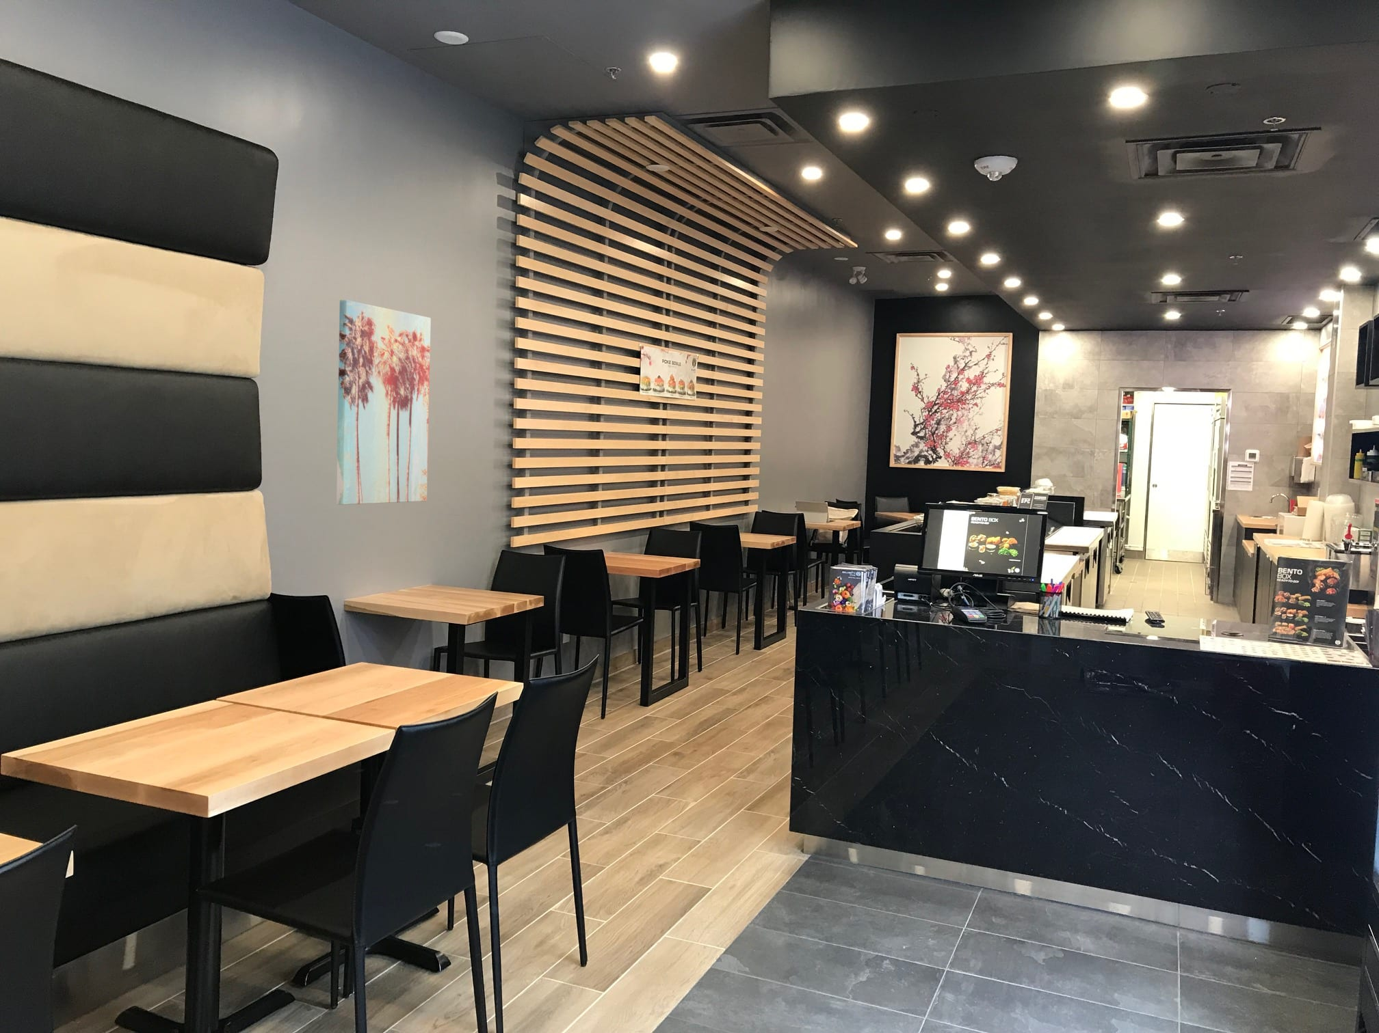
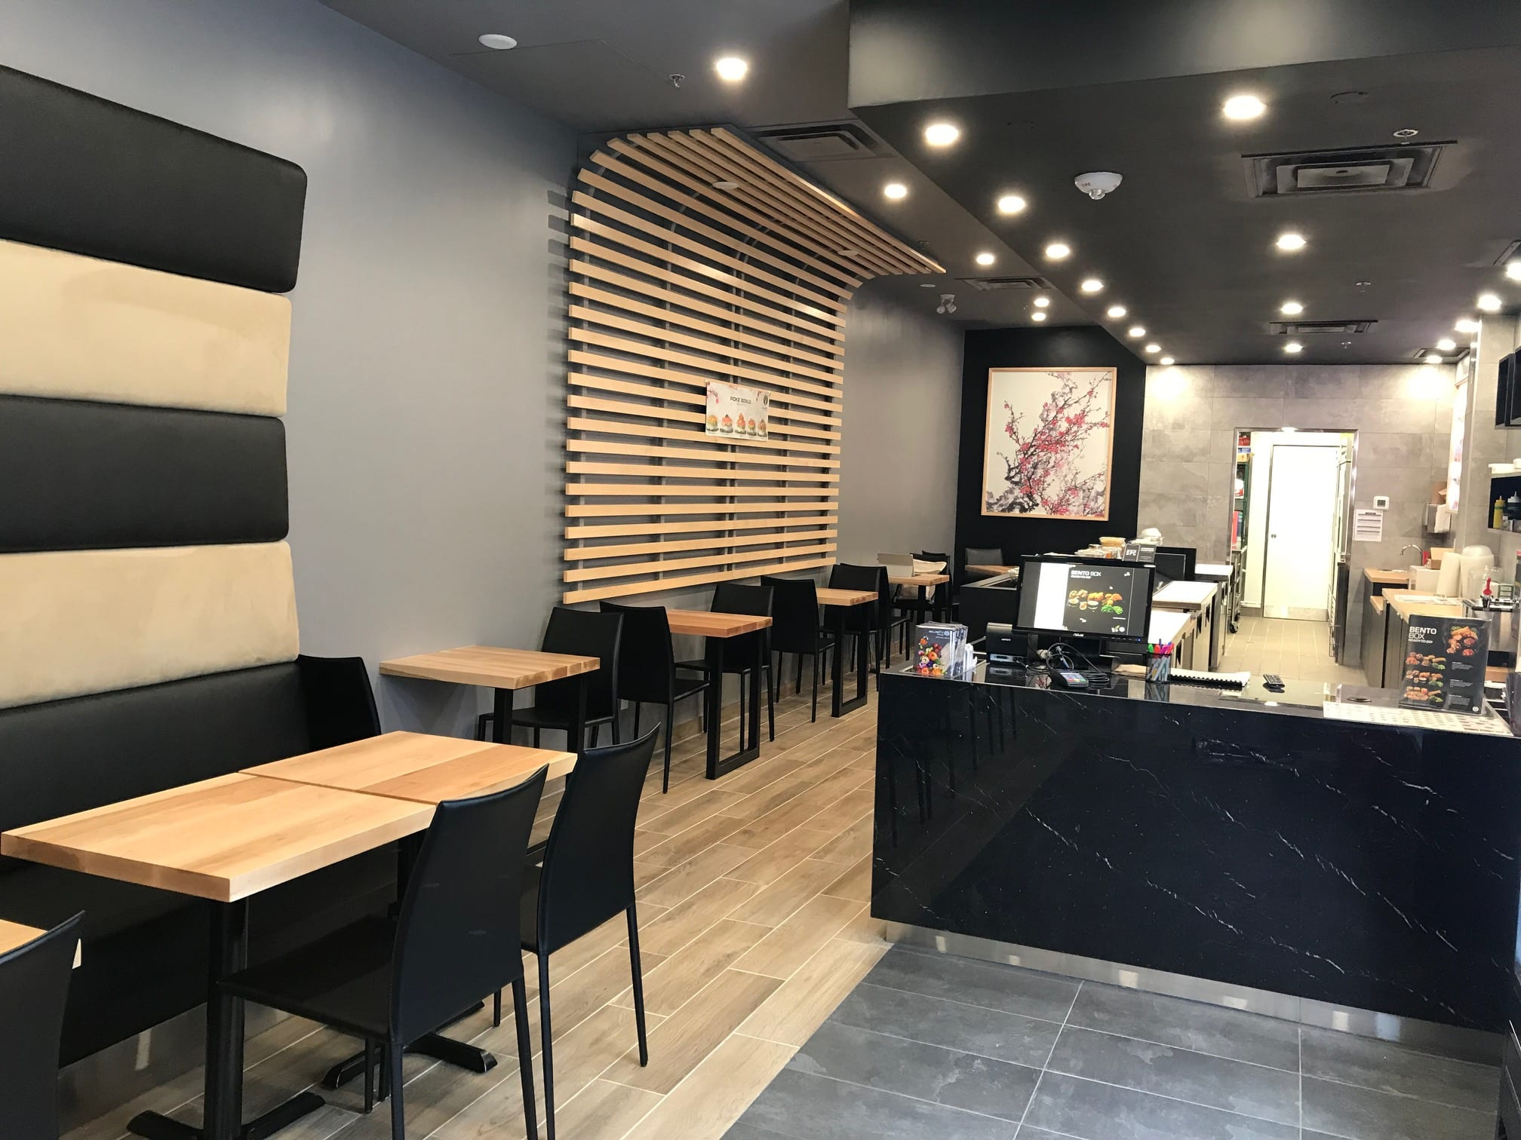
- wall art [336,299,432,506]
